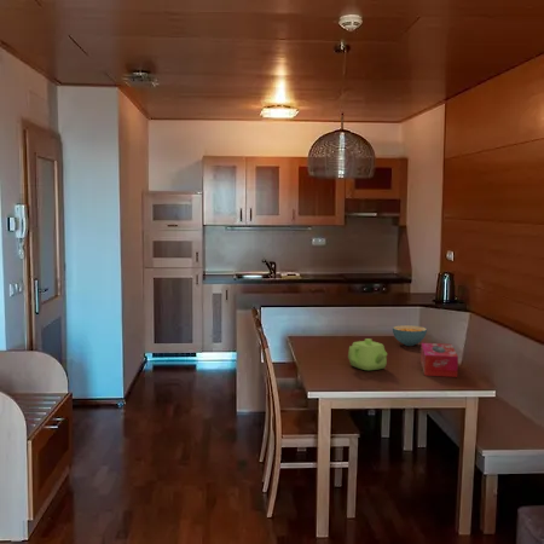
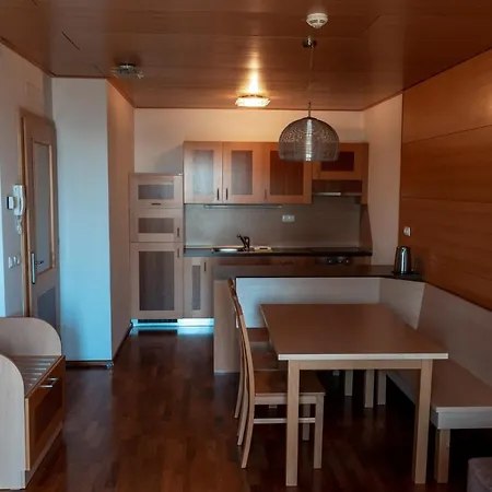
- tissue box [419,342,459,378]
- teapot [347,337,388,371]
- cereal bowl [392,324,428,347]
